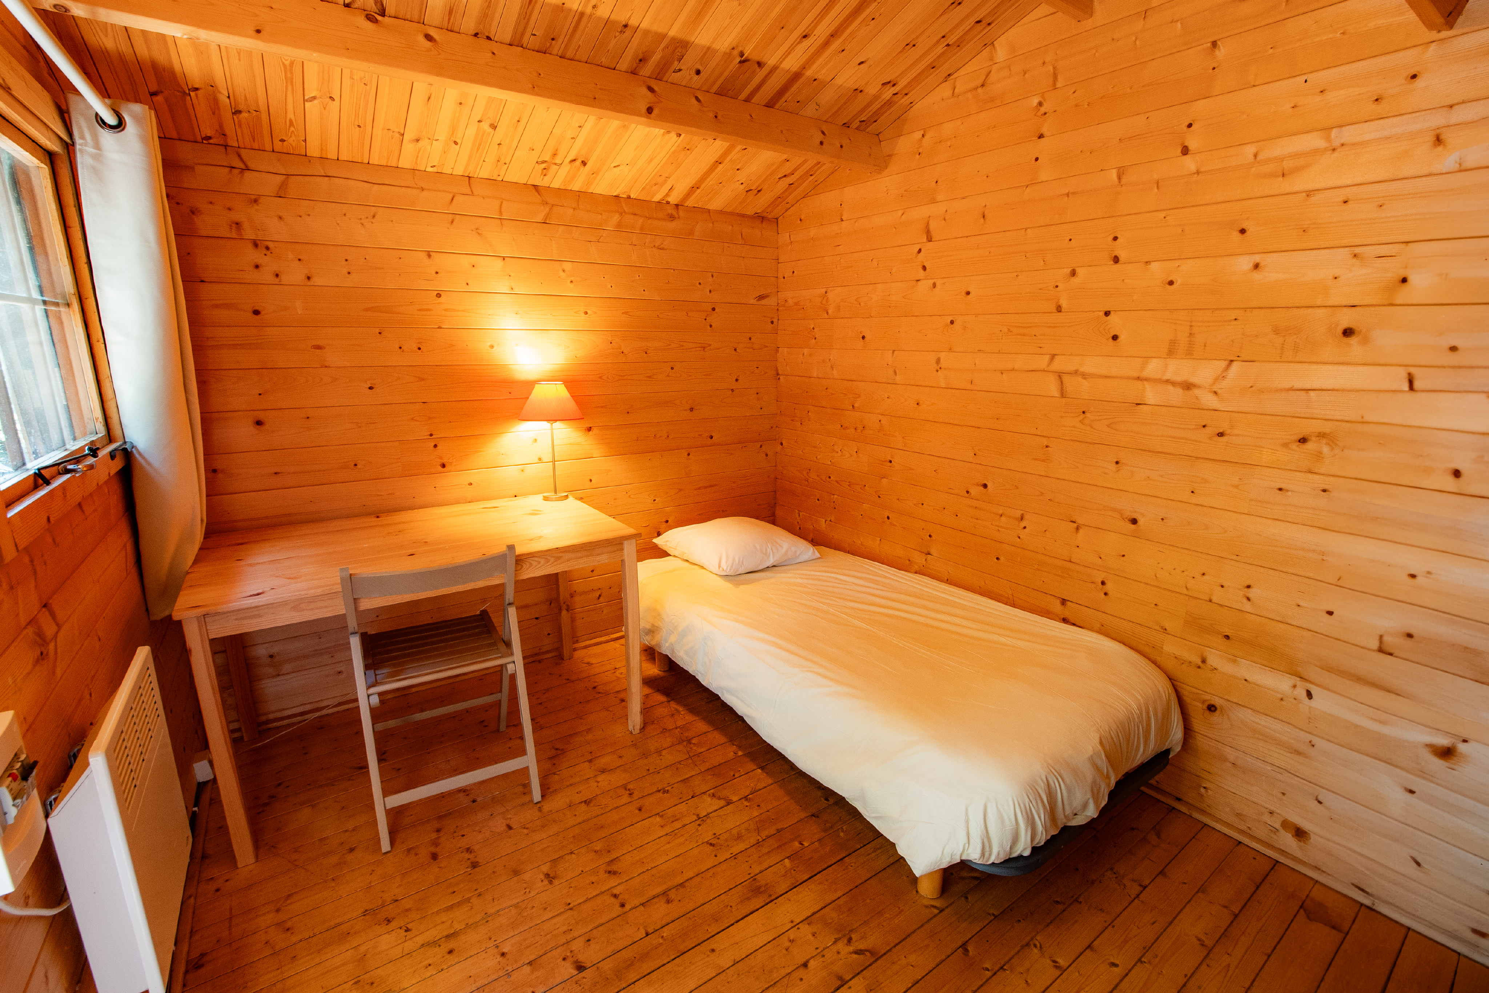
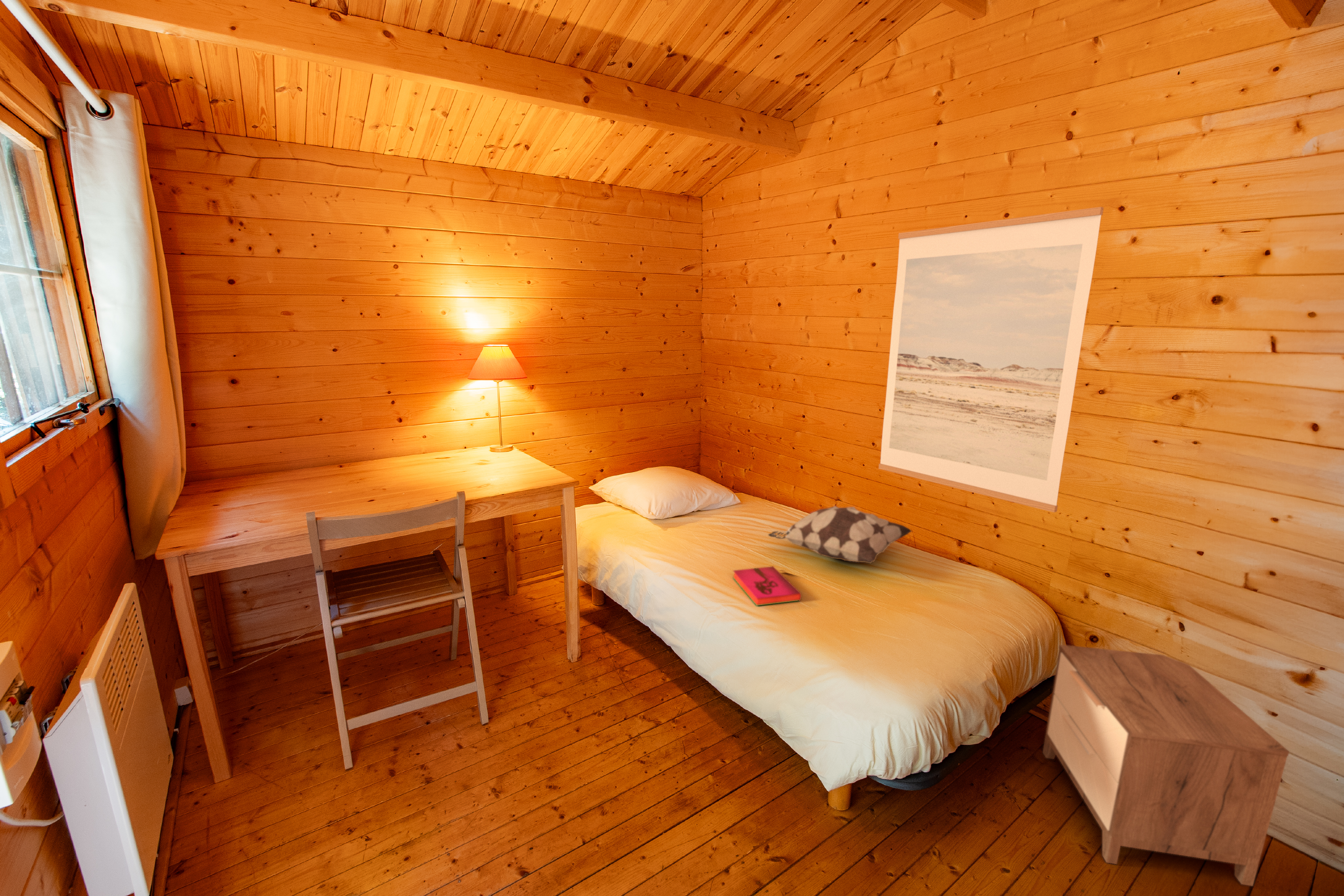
+ hardback book [732,566,802,606]
+ nightstand [1042,644,1290,886]
+ wall art [878,206,1104,513]
+ decorative pillow [768,506,912,564]
